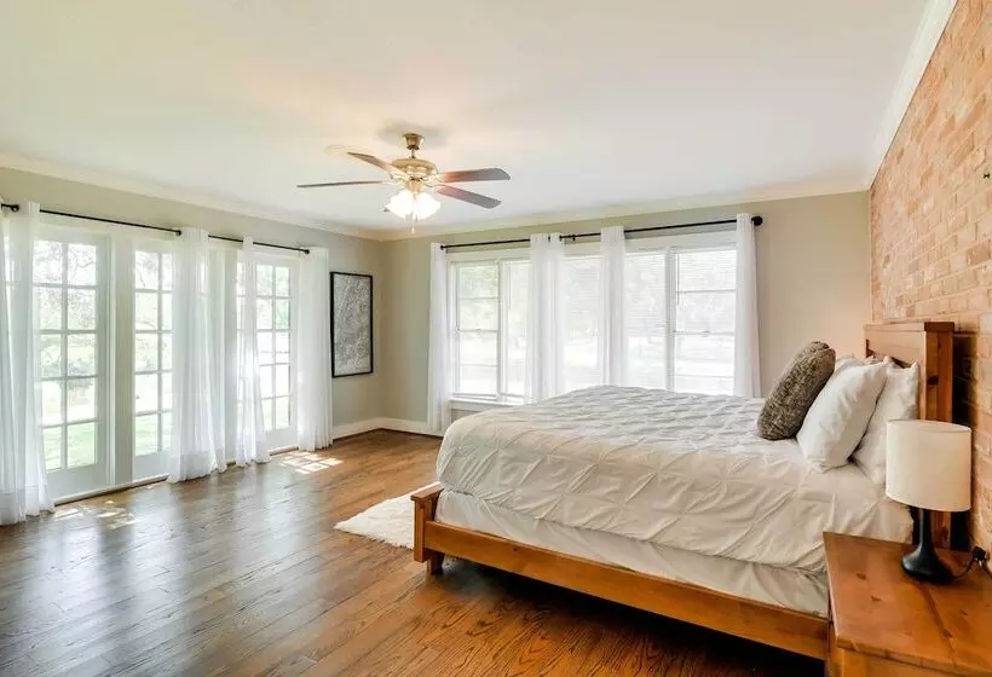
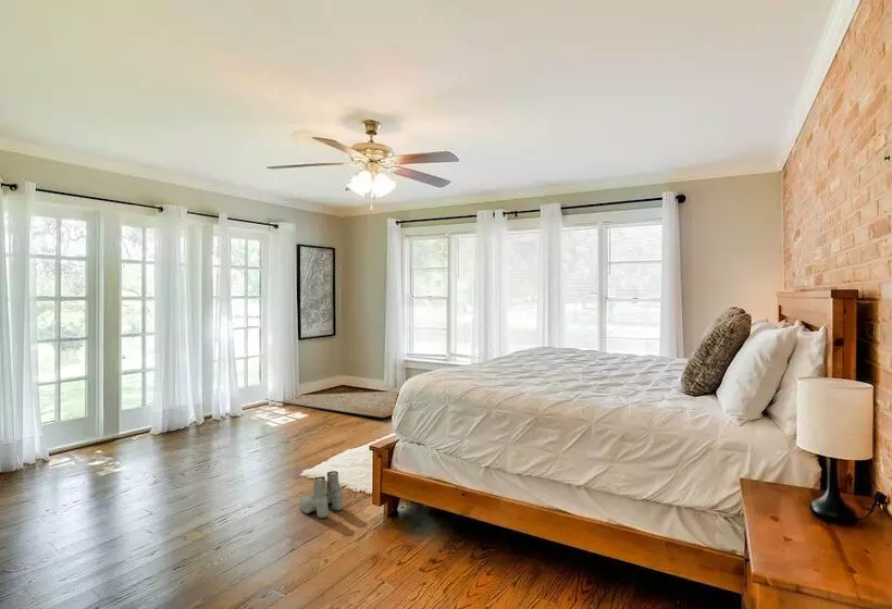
+ boots [299,470,344,519]
+ rug [264,390,399,419]
